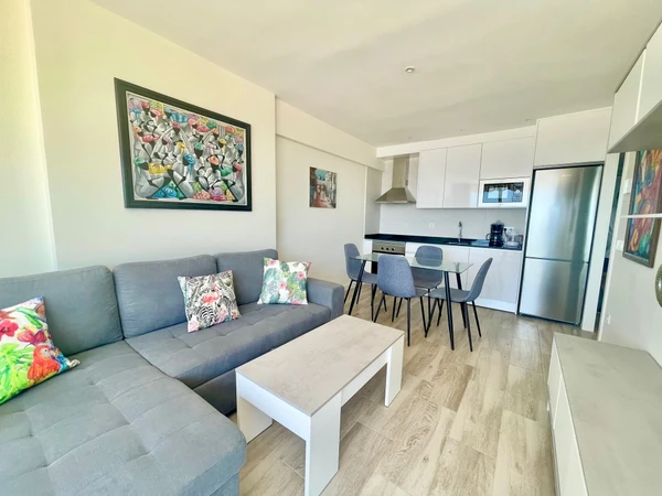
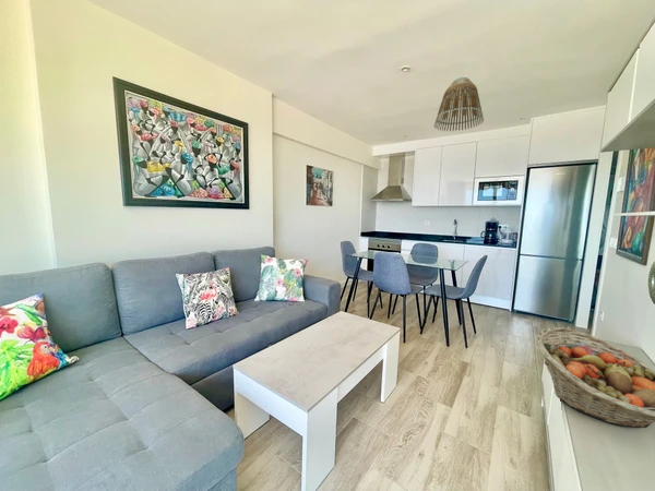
+ lamp shade [433,76,485,132]
+ fruit basket [535,326,655,429]
